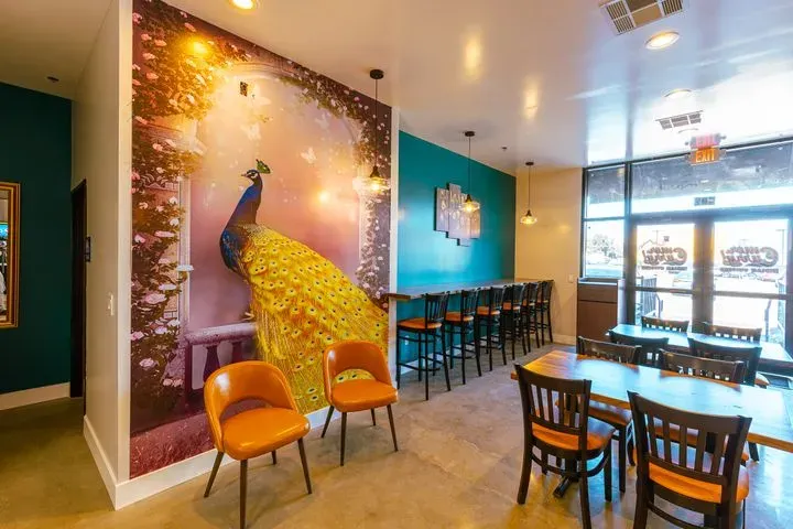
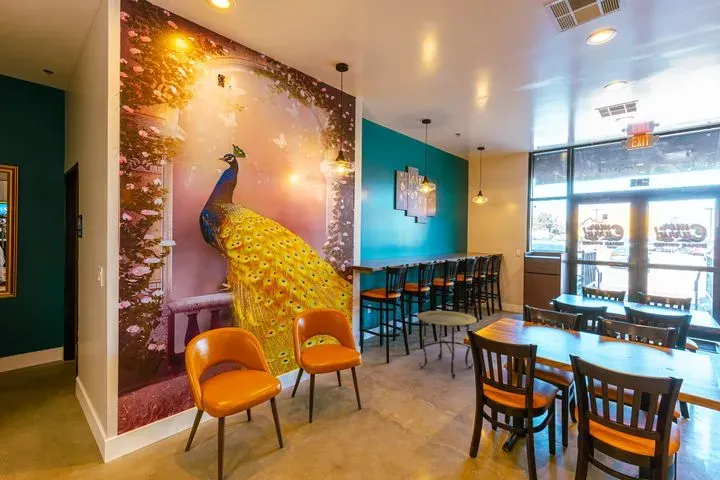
+ side table [416,310,478,379]
